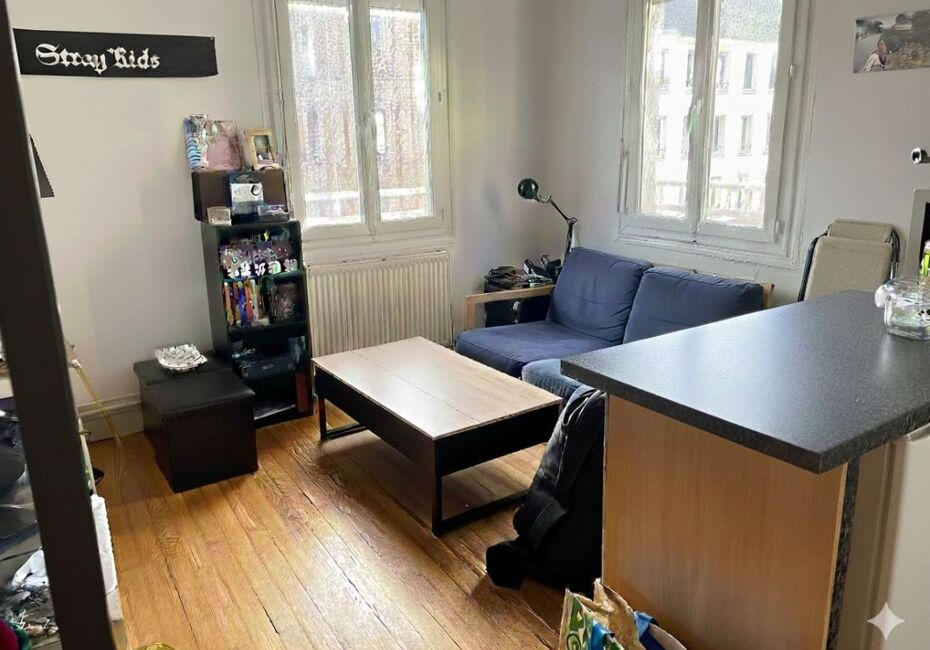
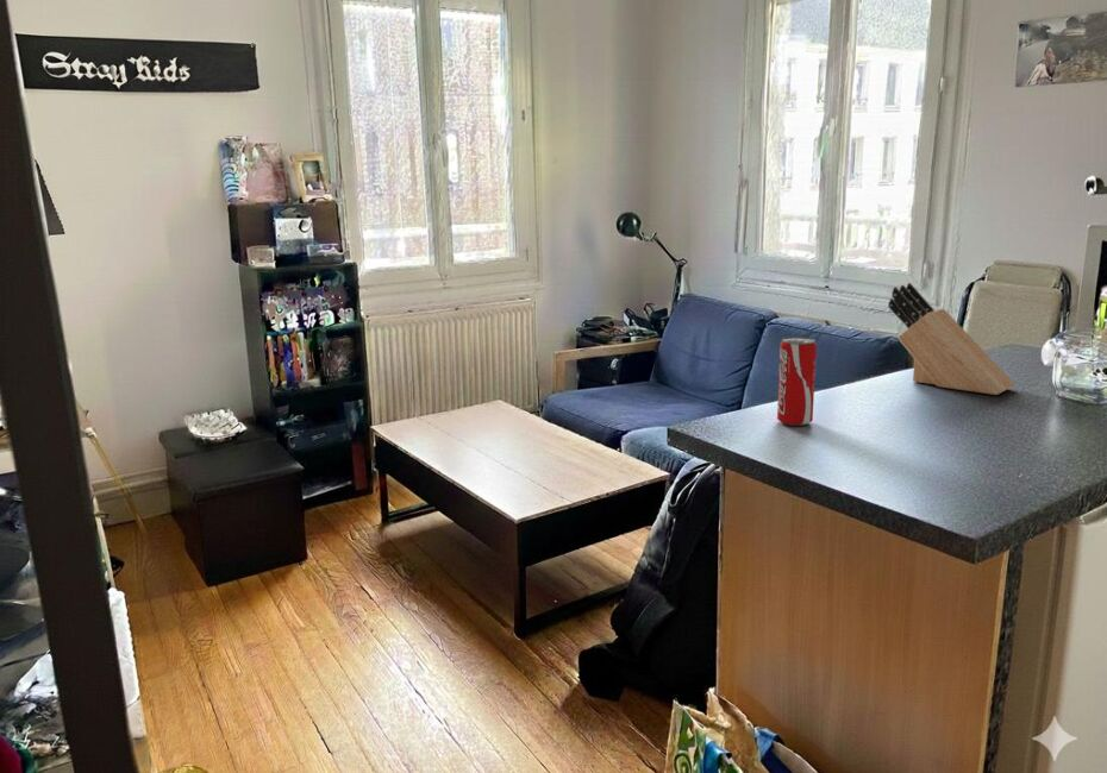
+ beverage can [776,337,818,427]
+ knife block [887,282,1015,396]
